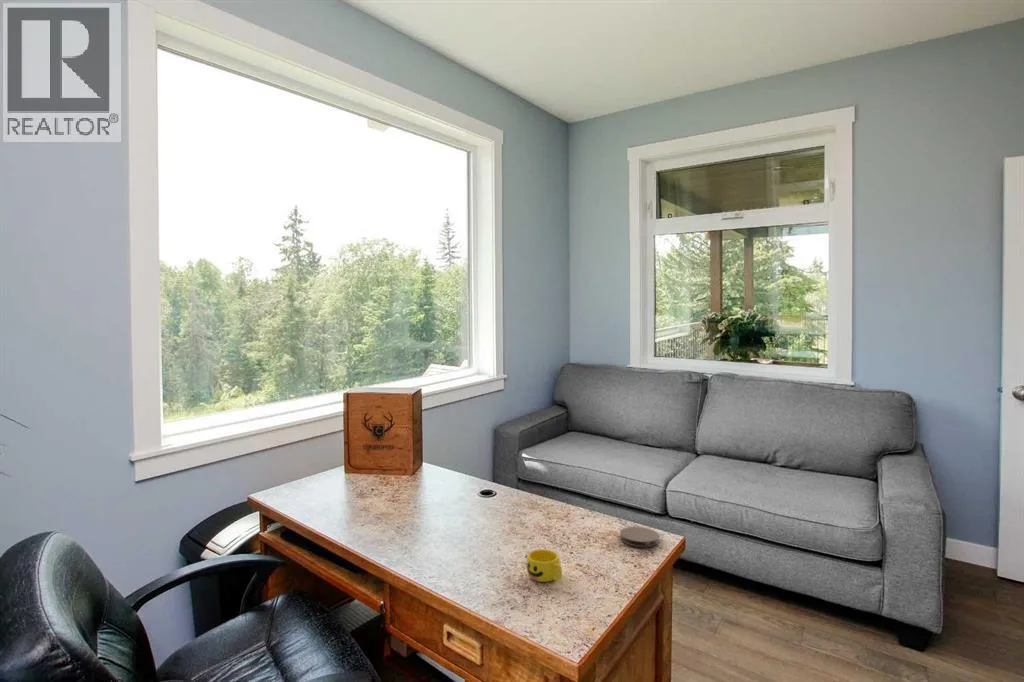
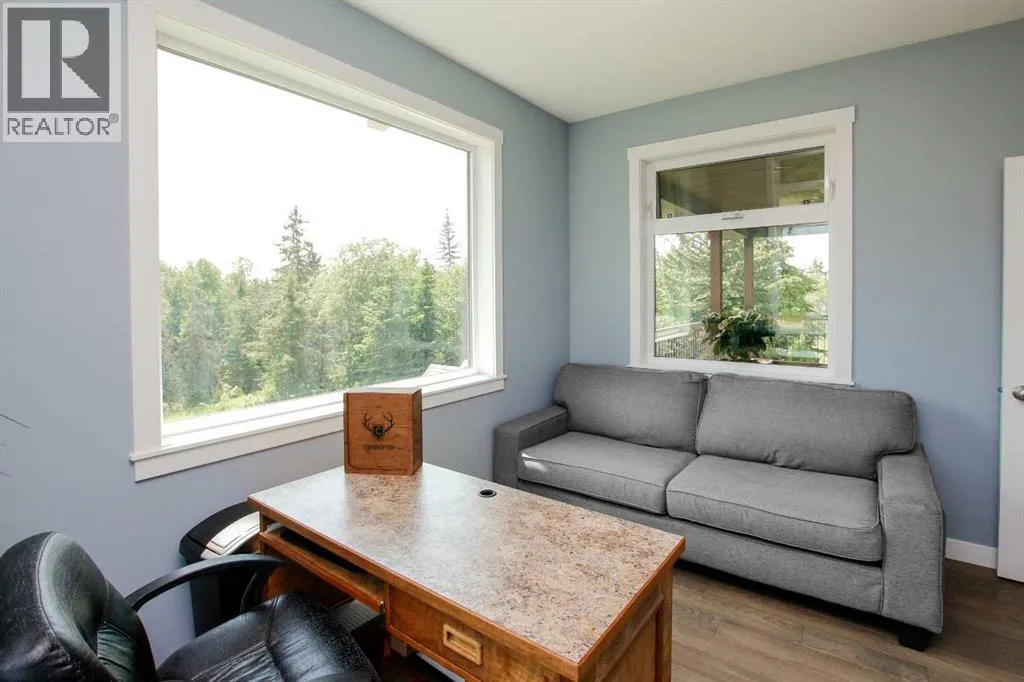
- coaster [619,526,660,548]
- cup [526,548,563,583]
